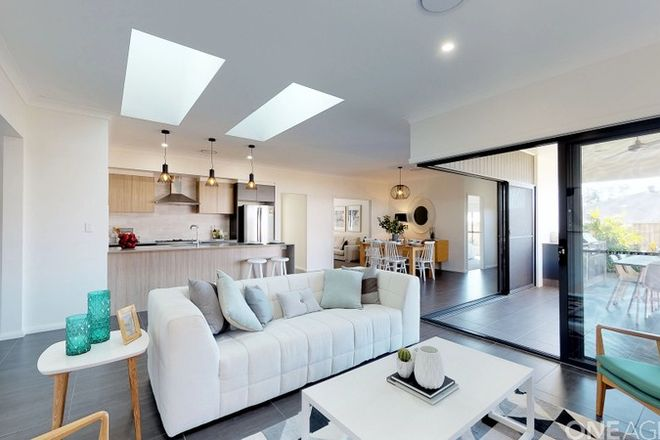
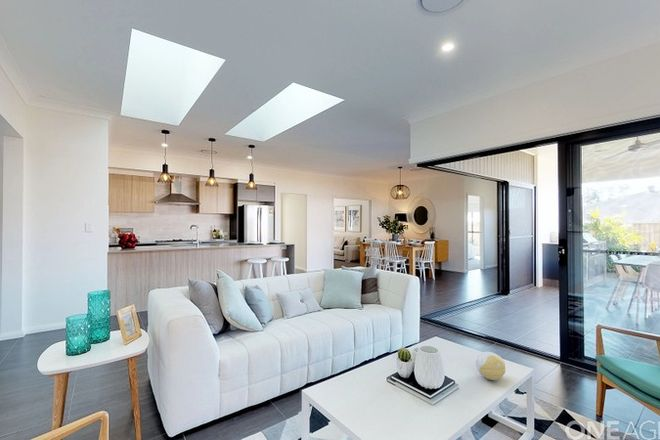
+ decorative ball [475,351,506,381]
